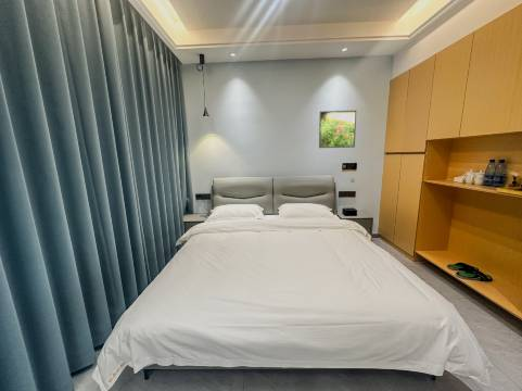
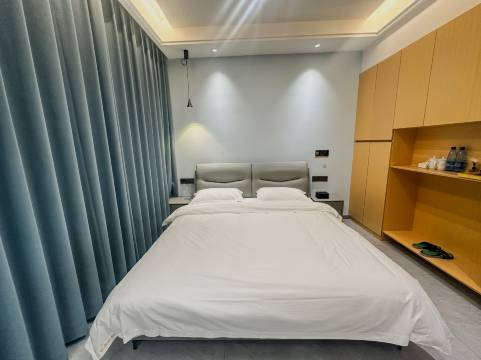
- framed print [318,110,357,149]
